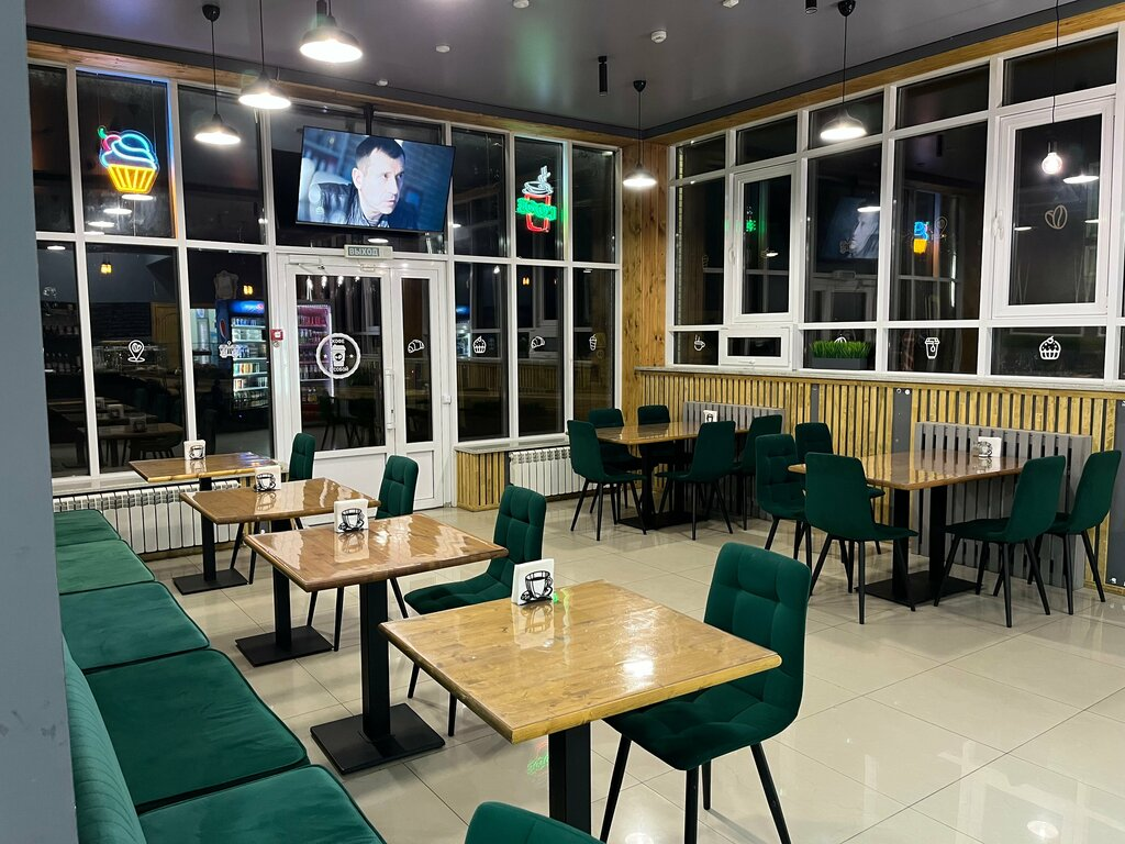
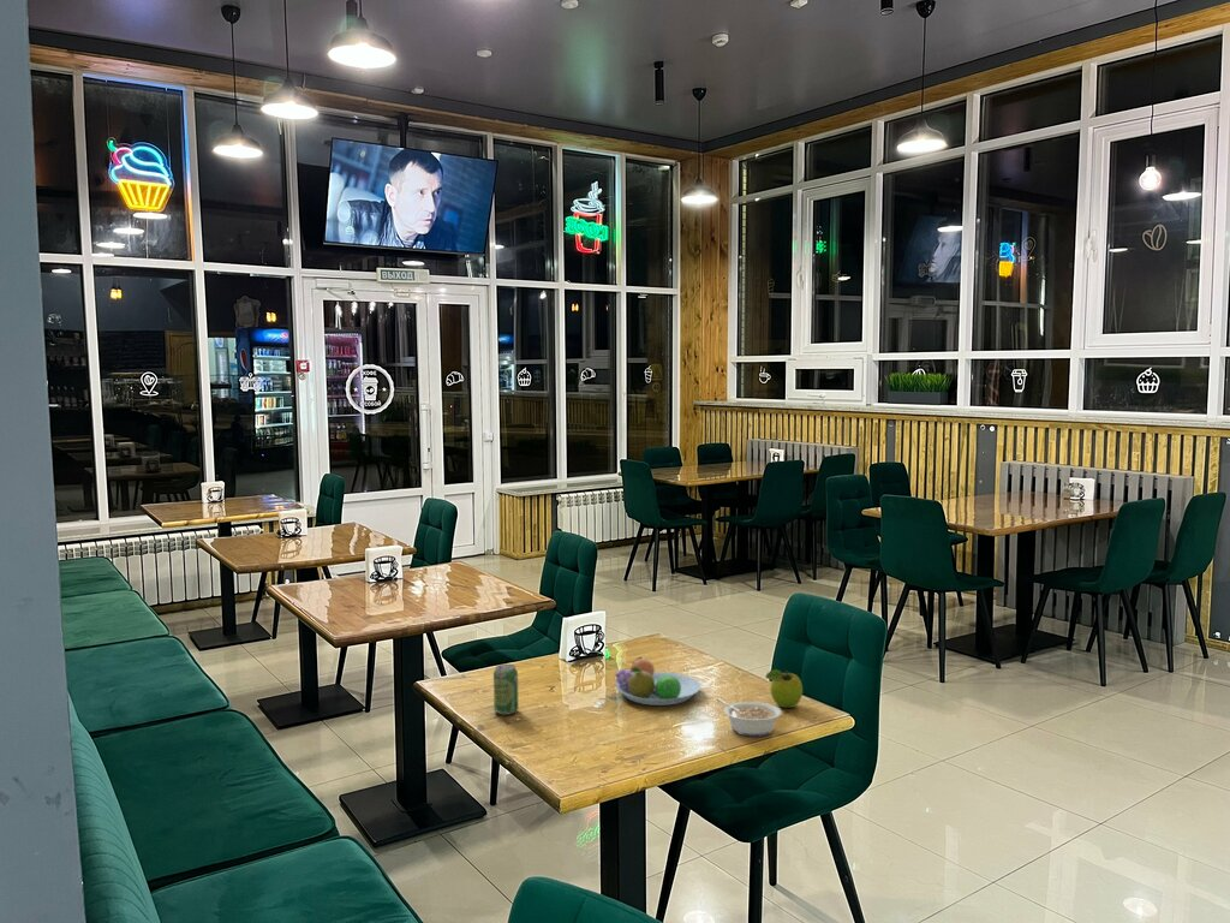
+ fruit bowl [614,656,701,707]
+ beverage can [492,662,519,716]
+ legume [716,697,783,738]
+ fruit [764,668,804,709]
